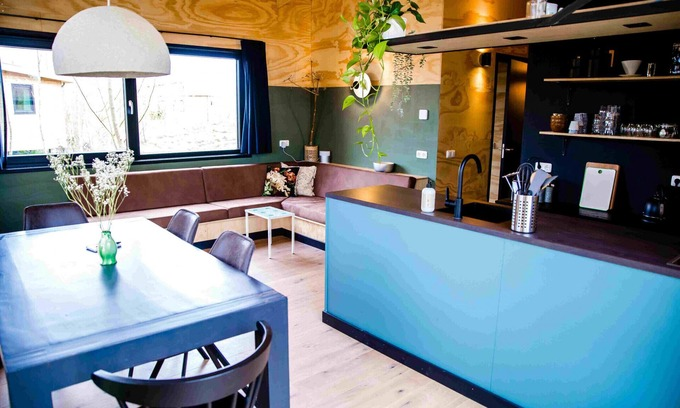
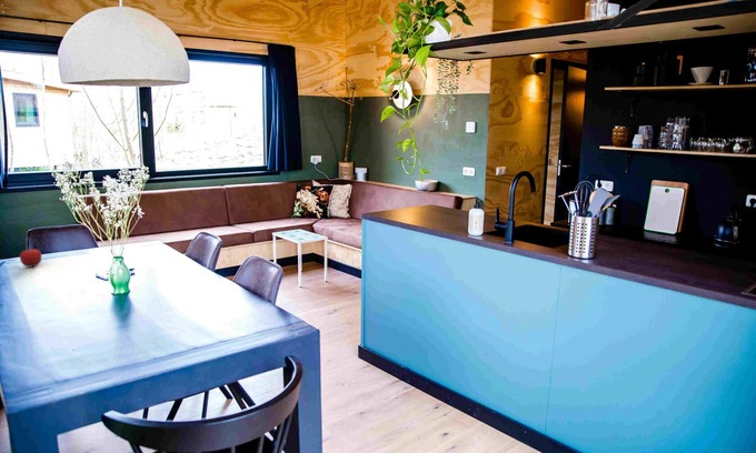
+ fruit [19,248,42,269]
